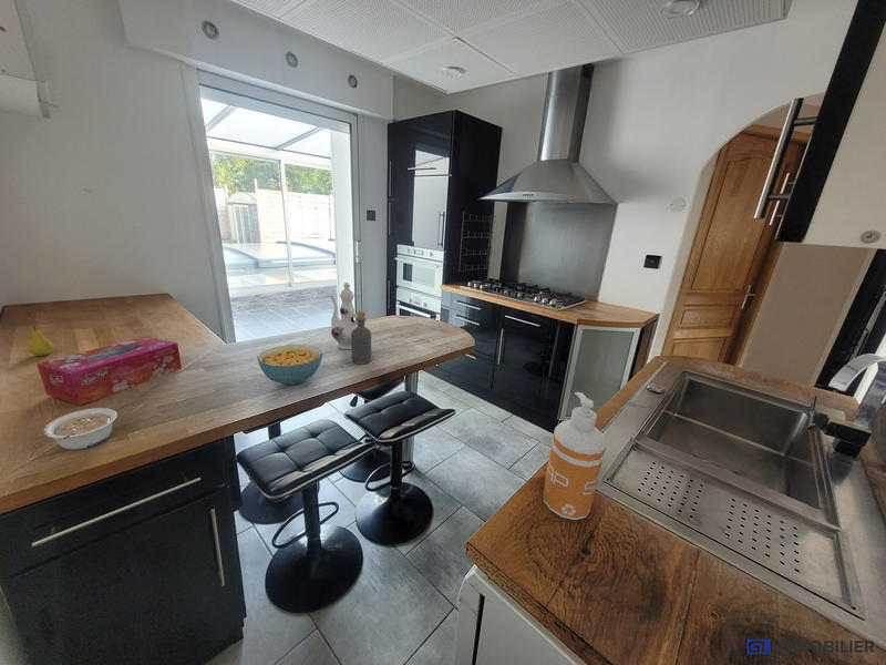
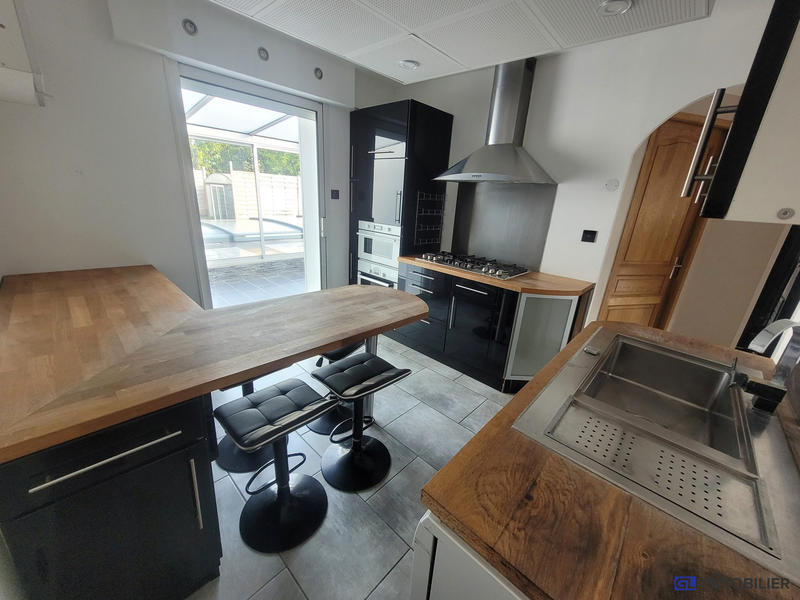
- cereal bowl [256,344,323,386]
- soap dispenser [542,391,607,521]
- legume [42,407,119,451]
- tissue box [35,335,183,407]
- chinaware [328,282,358,350]
- fruit [25,325,54,357]
- bottle [350,309,372,366]
